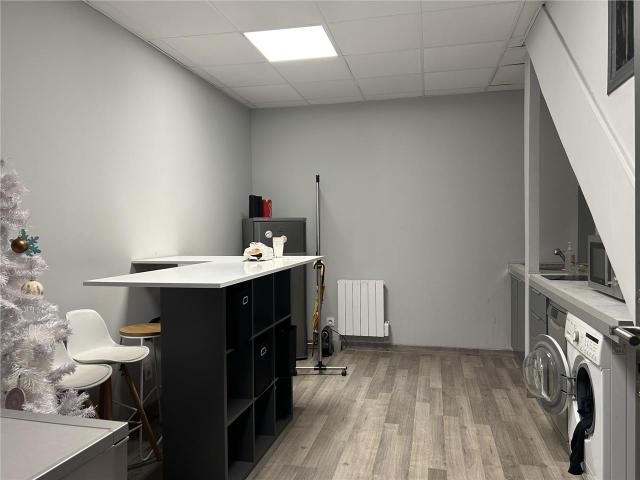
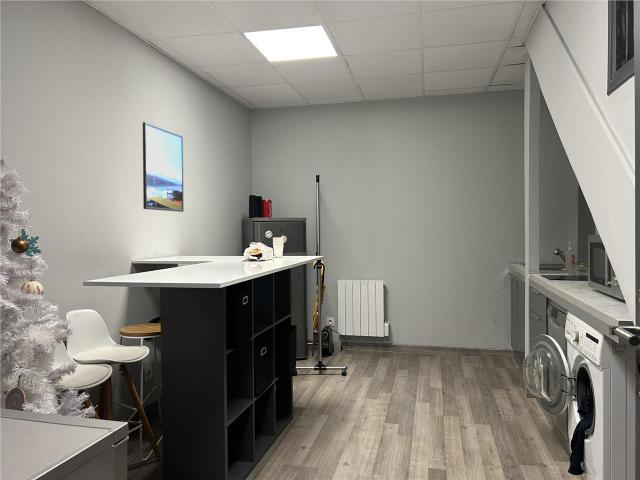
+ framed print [142,121,185,213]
